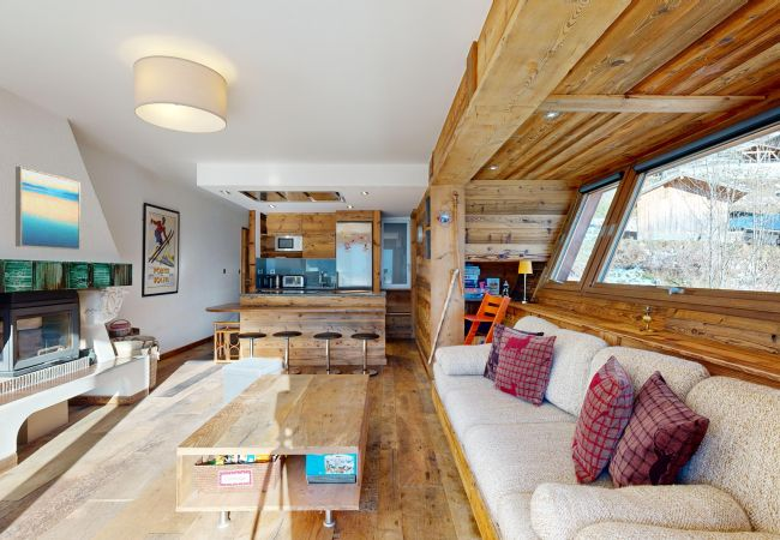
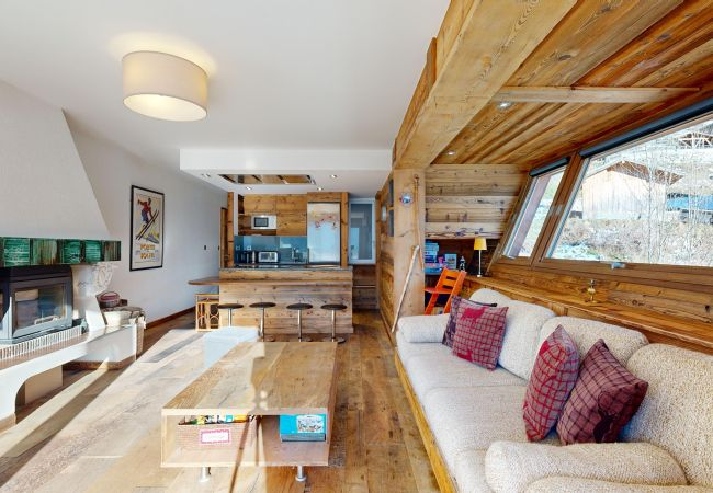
- wall art [14,166,82,251]
